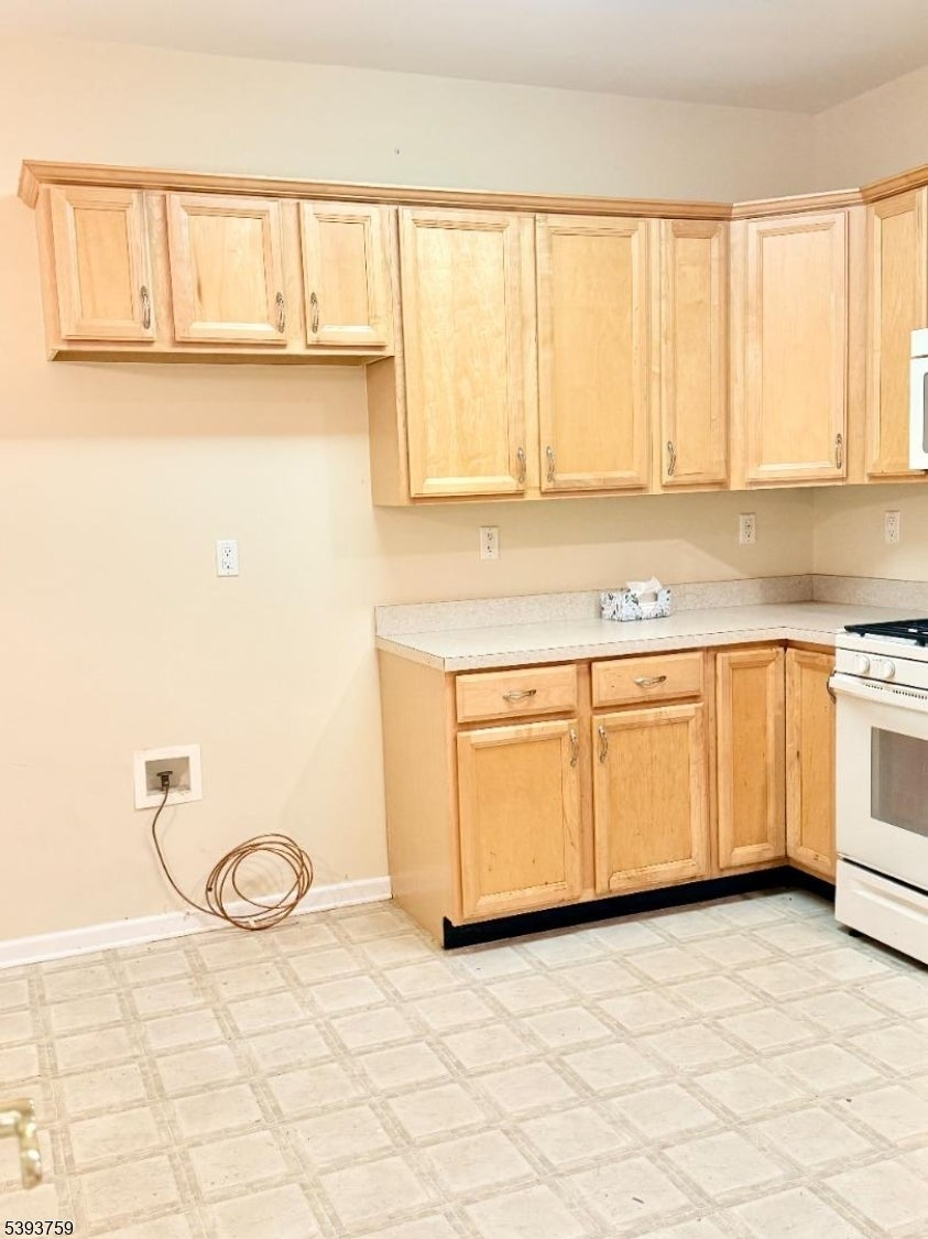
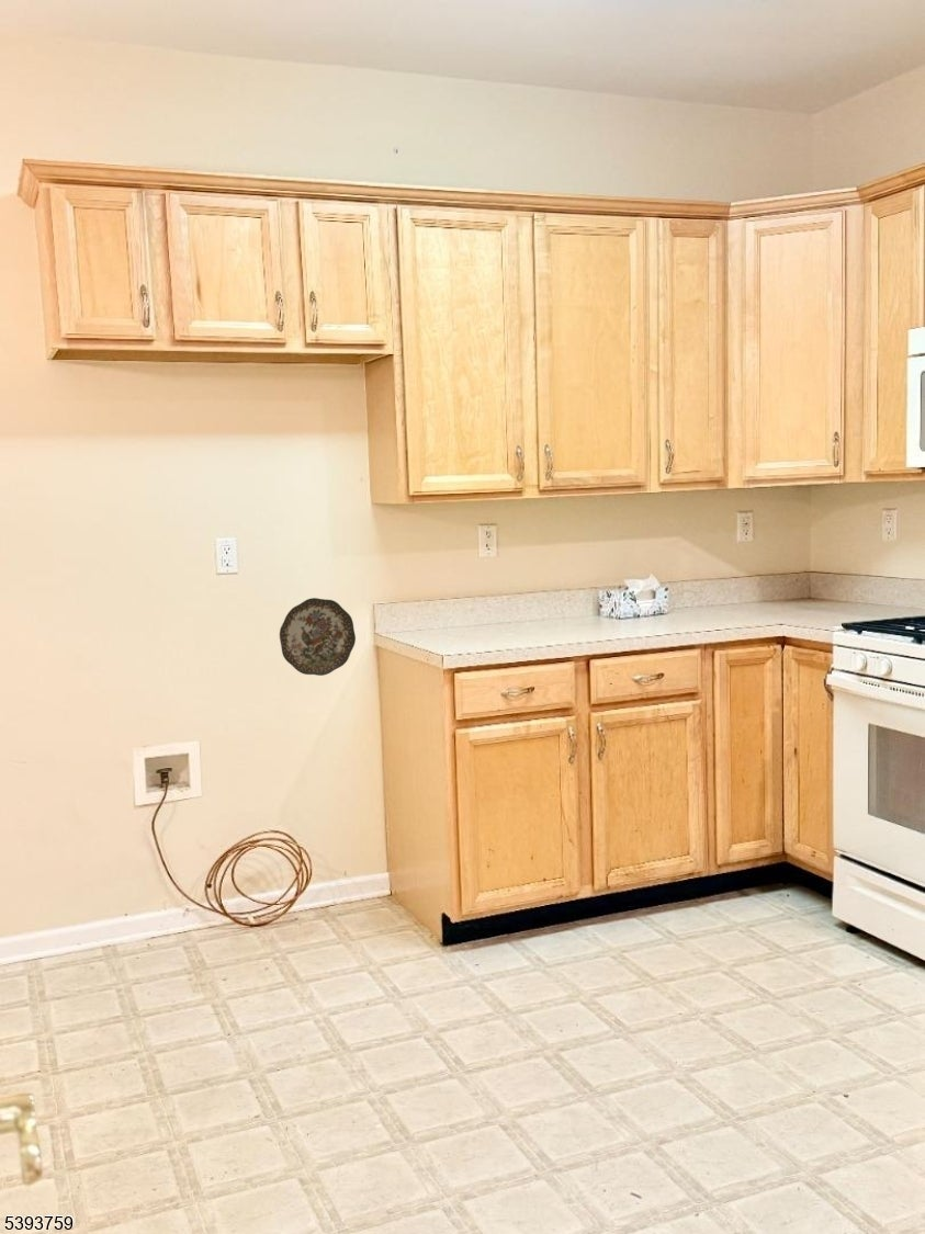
+ decorative plate [279,597,357,677]
